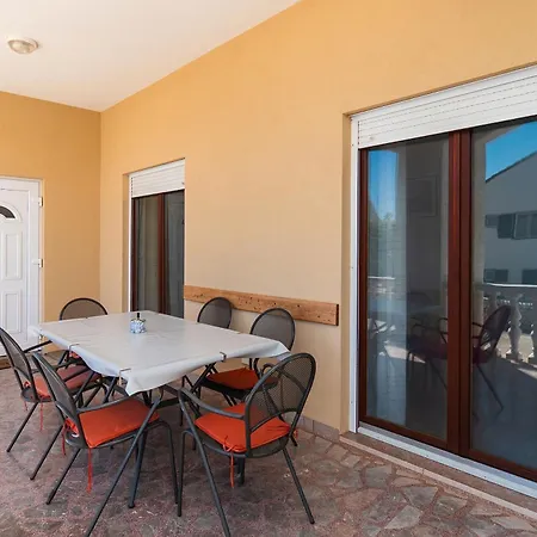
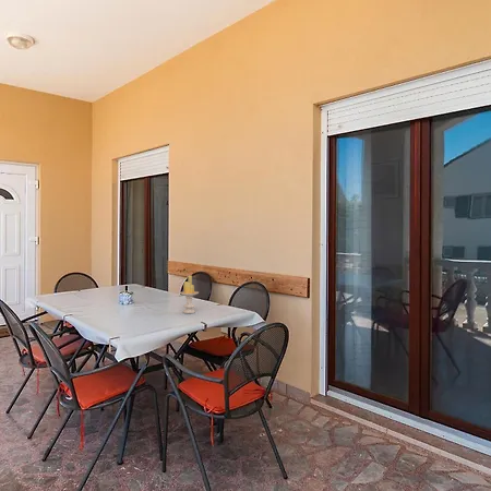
+ candle [179,275,200,314]
